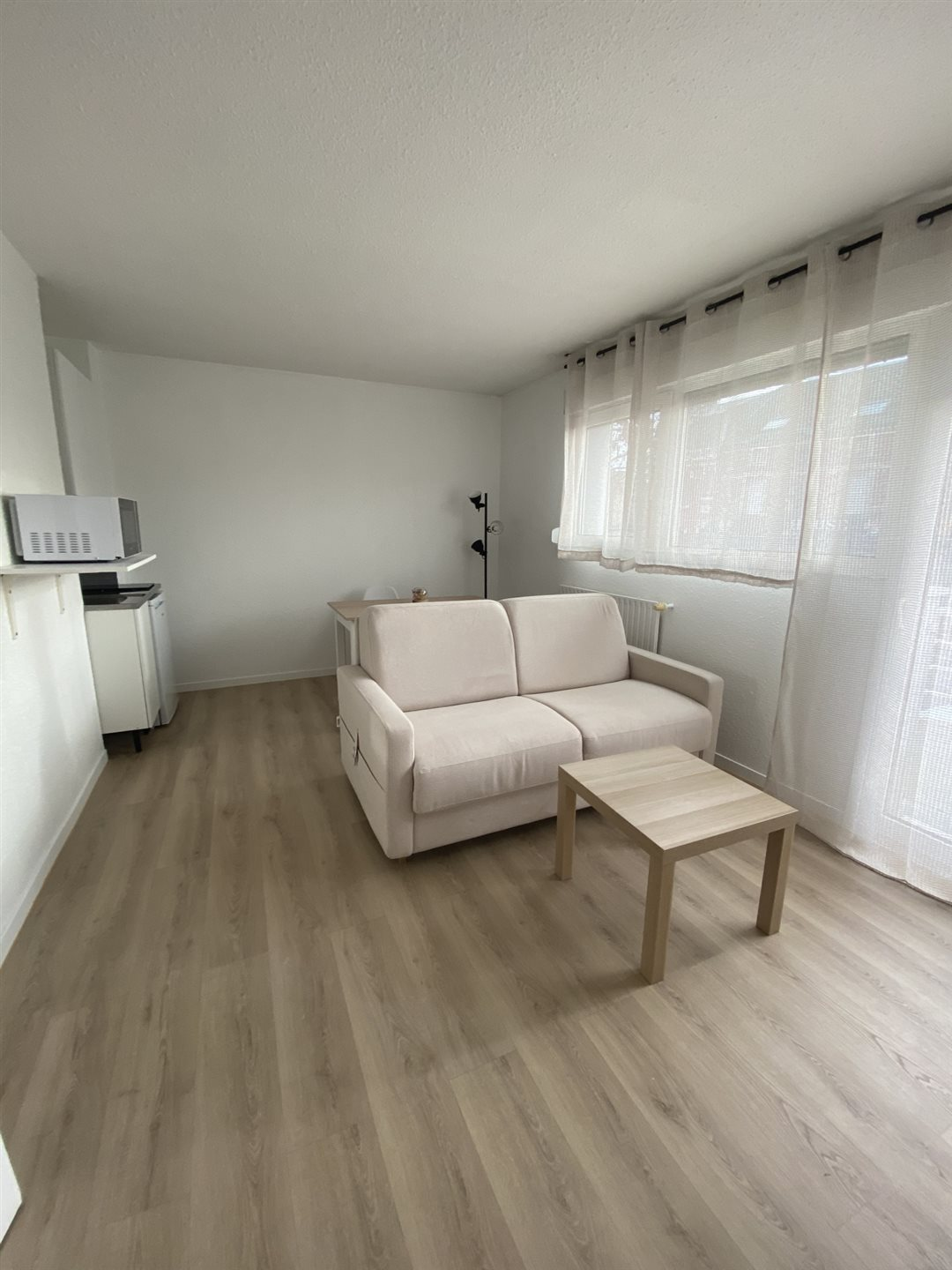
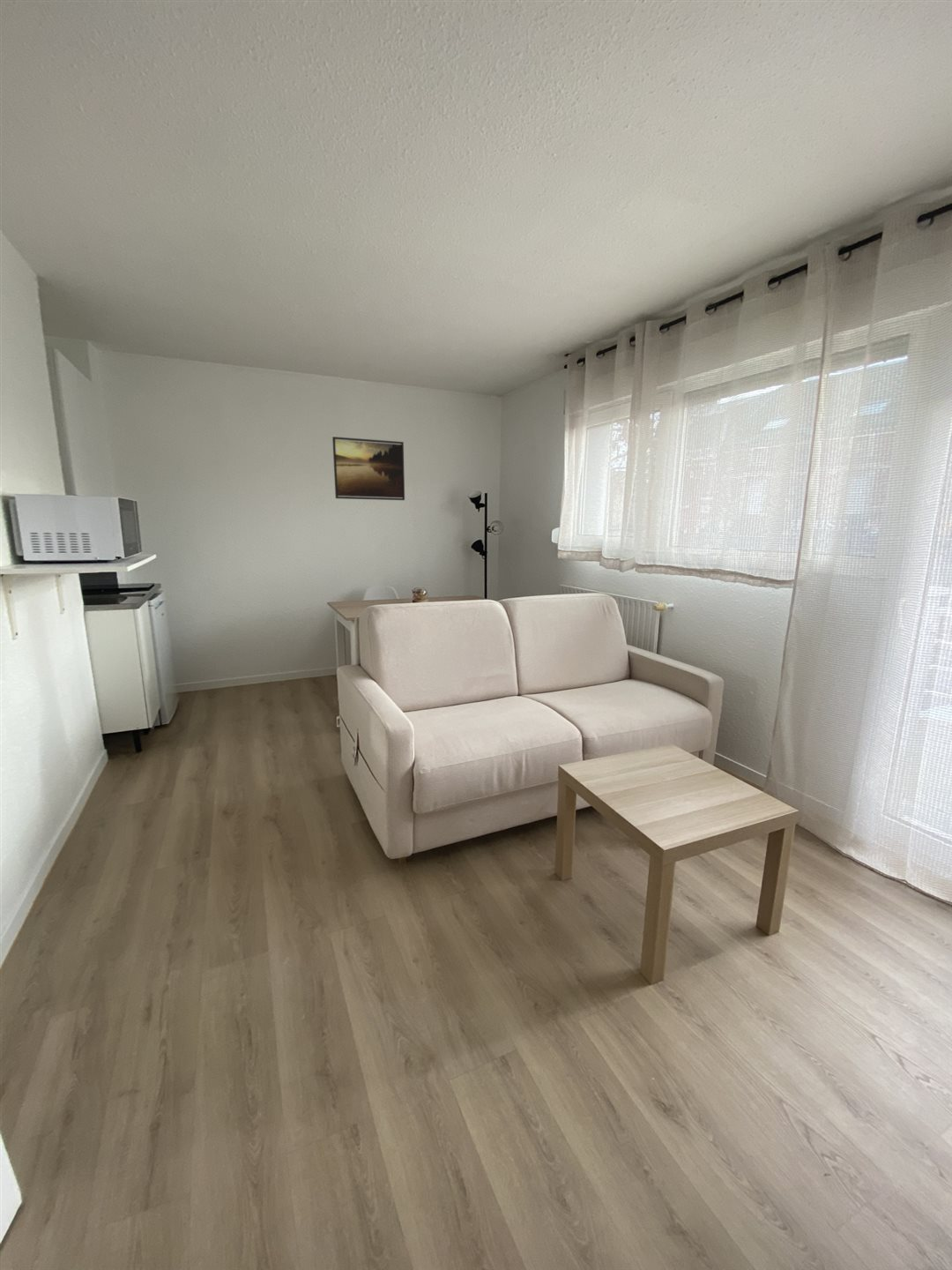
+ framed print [331,436,405,501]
